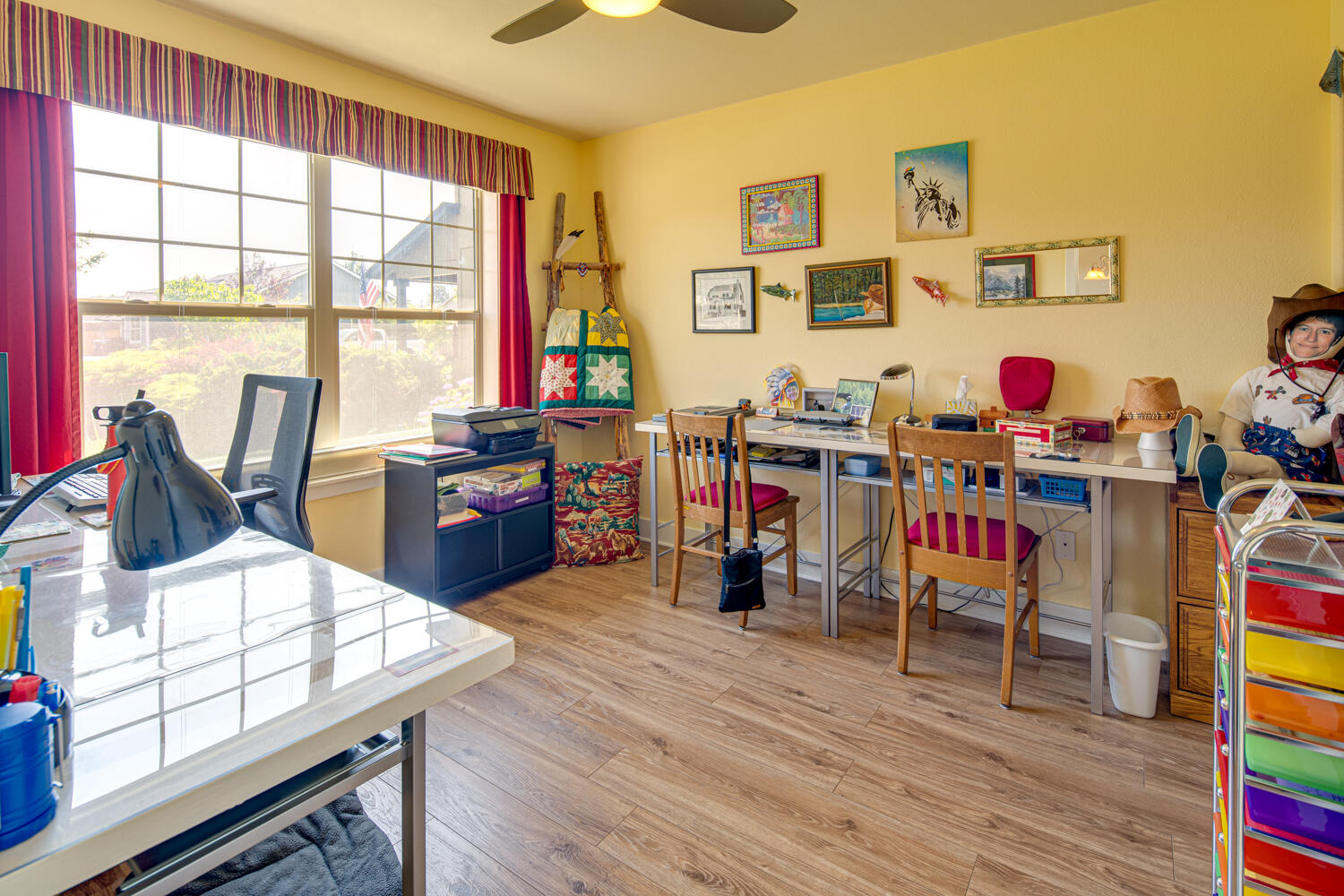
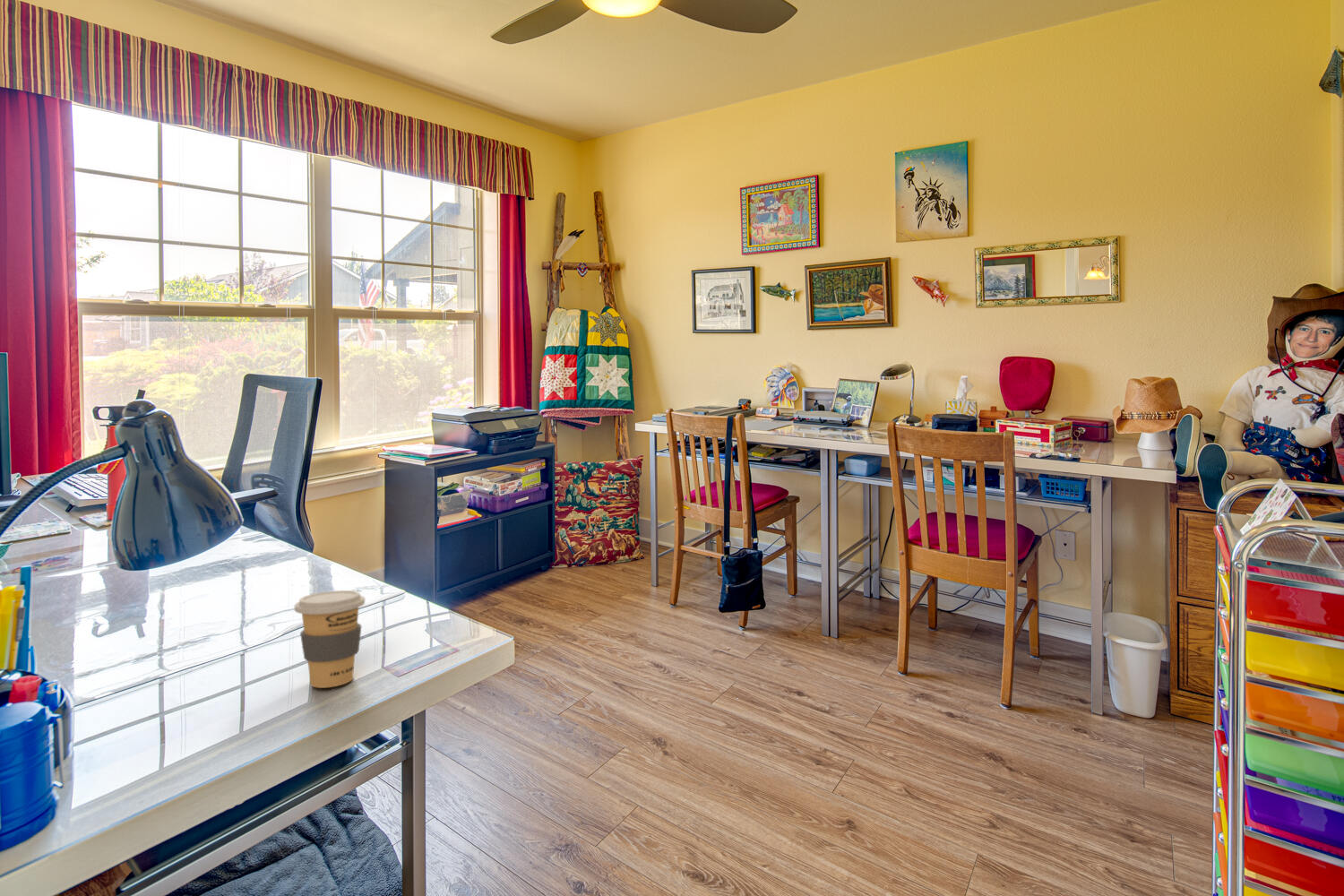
+ coffee cup [294,590,366,689]
